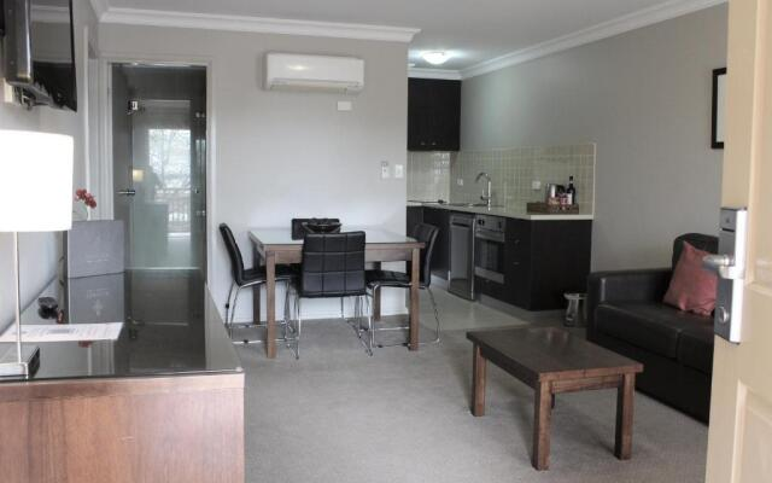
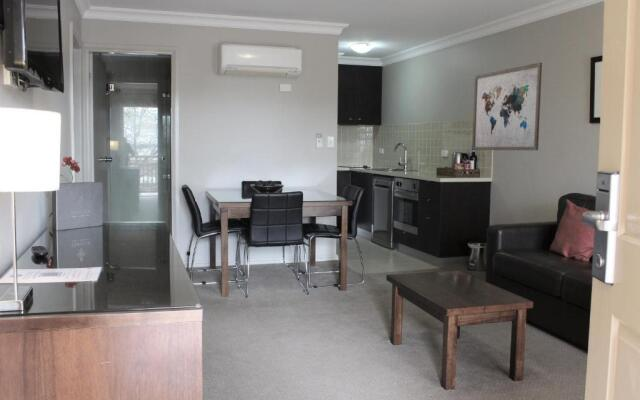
+ wall art [471,61,543,151]
